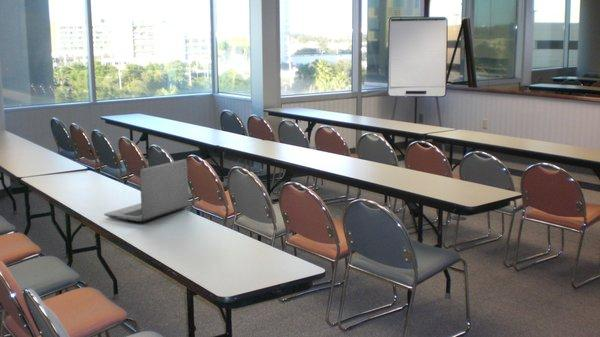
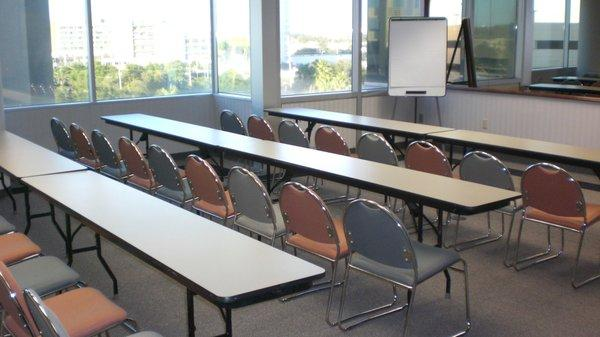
- laptop [103,158,190,223]
